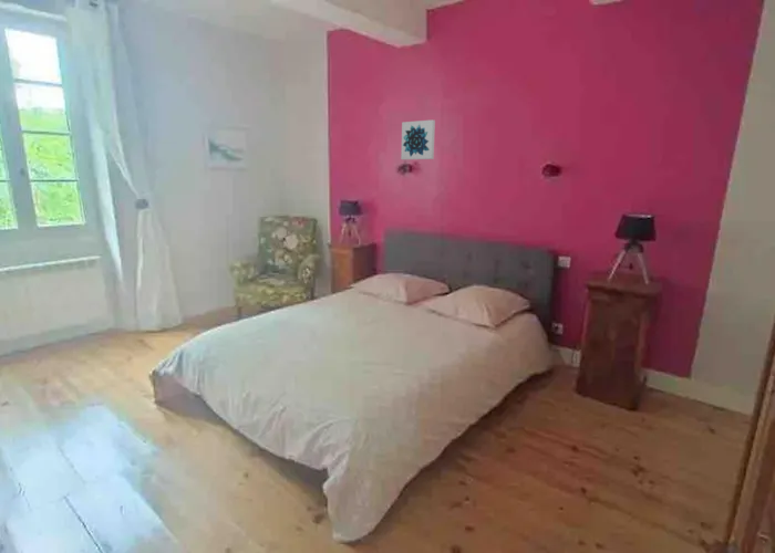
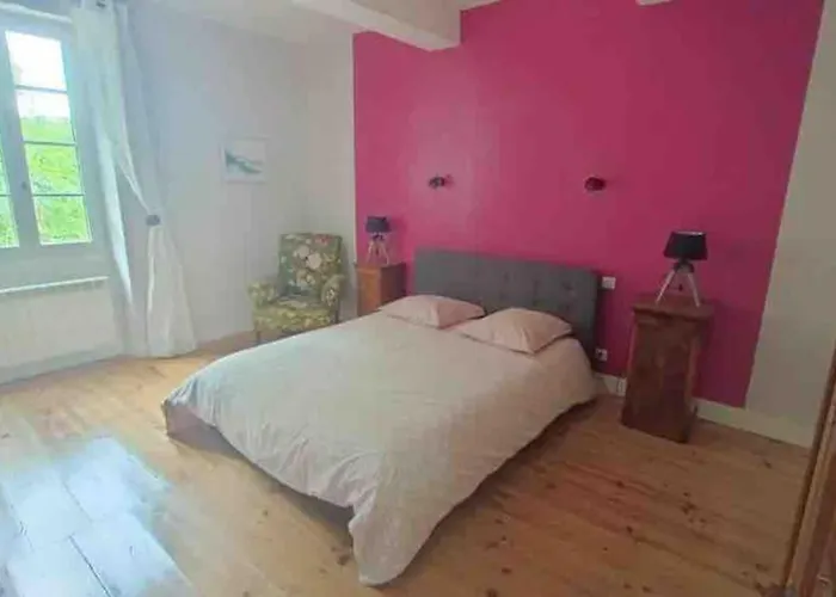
- wall art [400,118,436,160]
